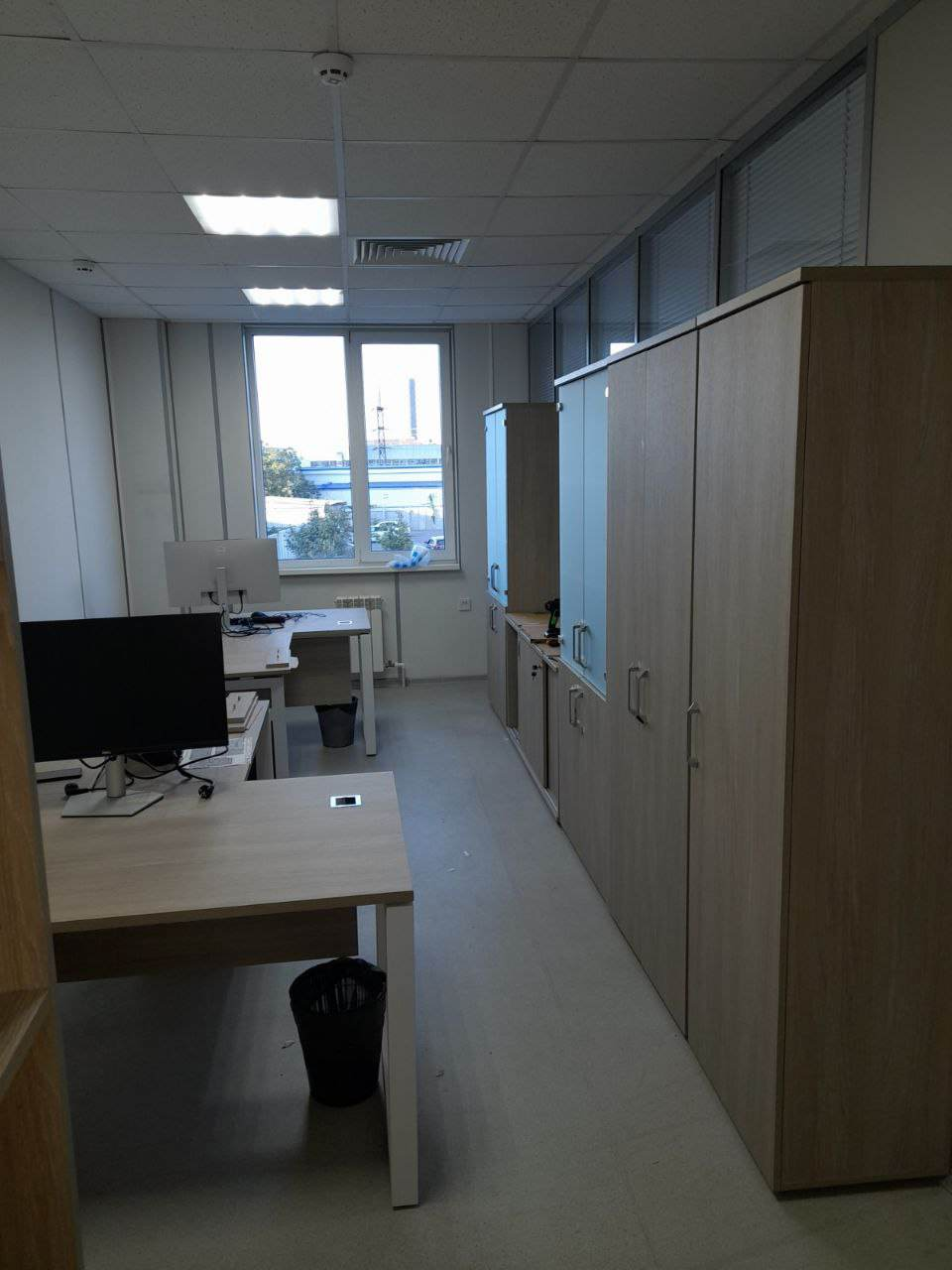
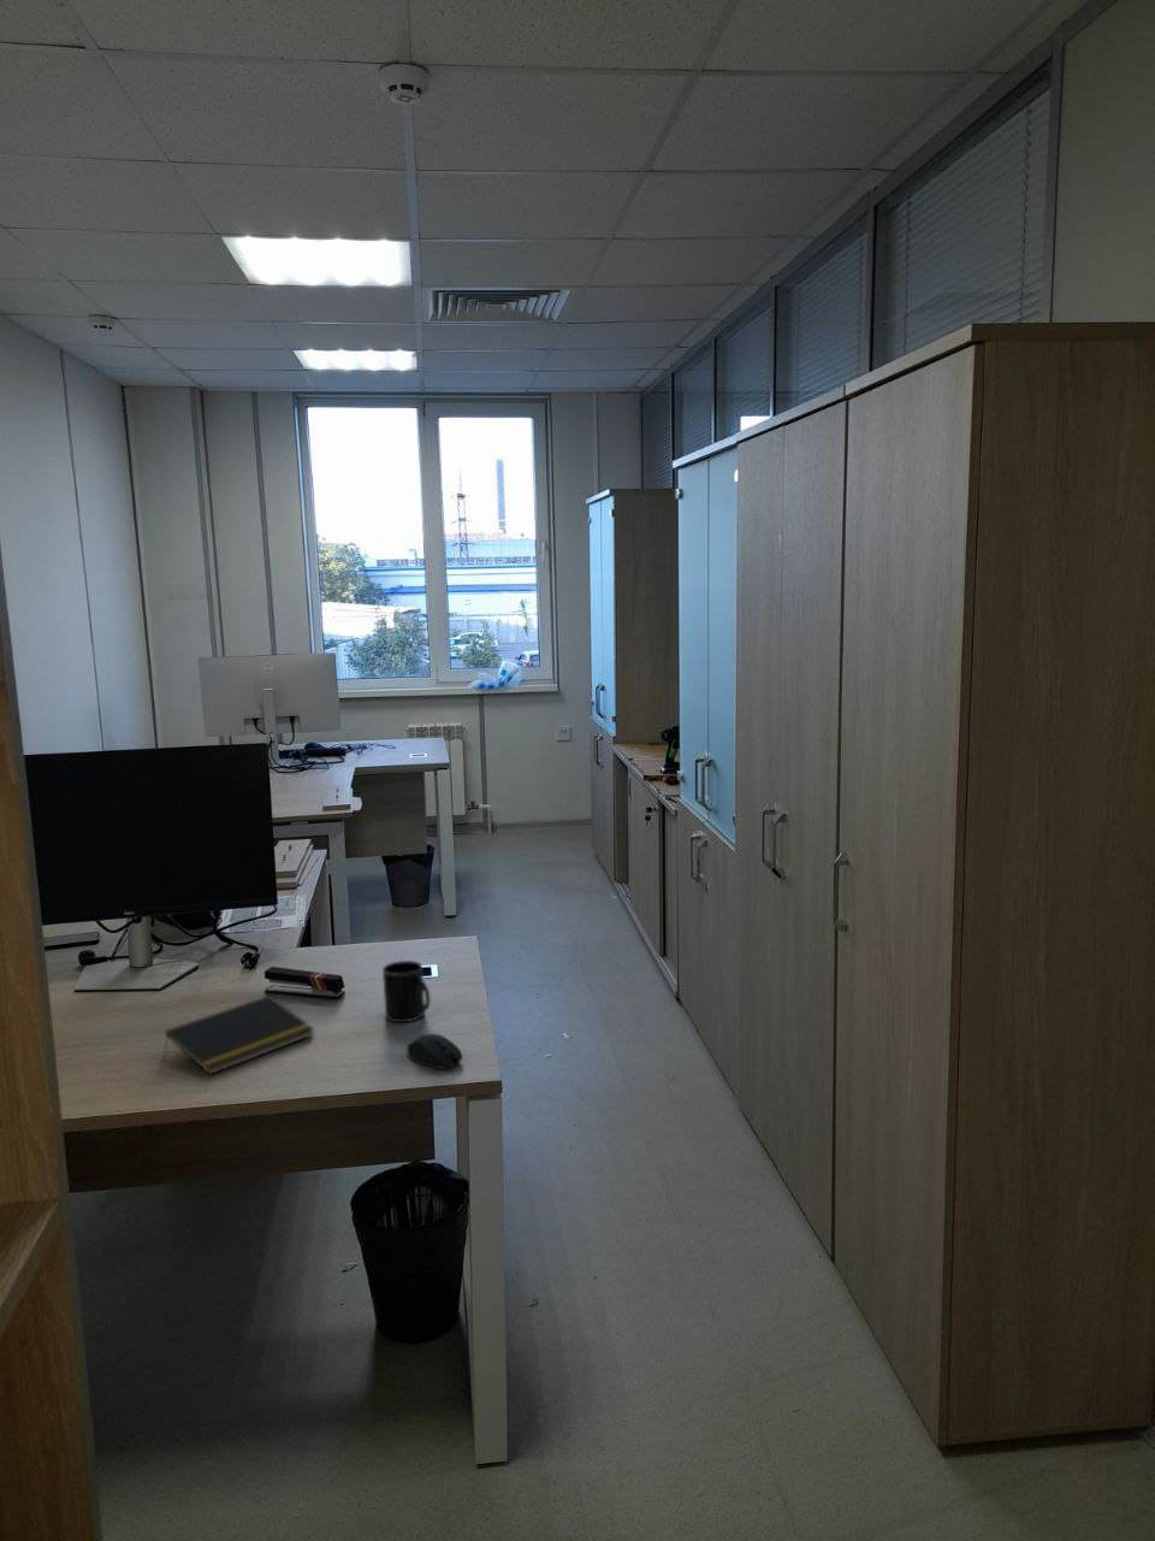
+ notepad [164,995,315,1076]
+ mug [381,960,431,1023]
+ computer mouse [405,1033,463,1070]
+ stapler [263,966,347,1001]
